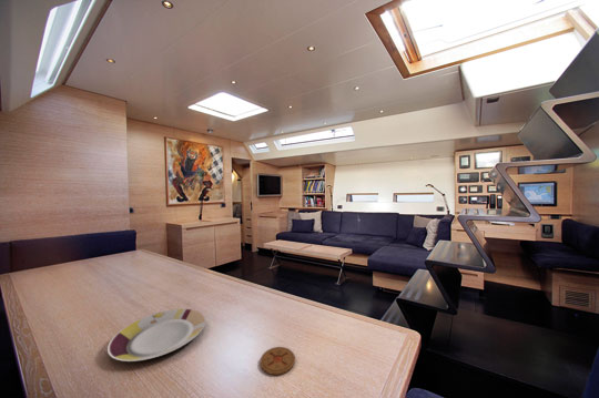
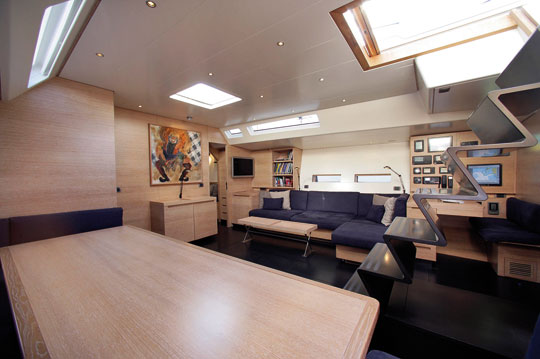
- coaster [260,346,296,376]
- plate [106,308,206,363]
